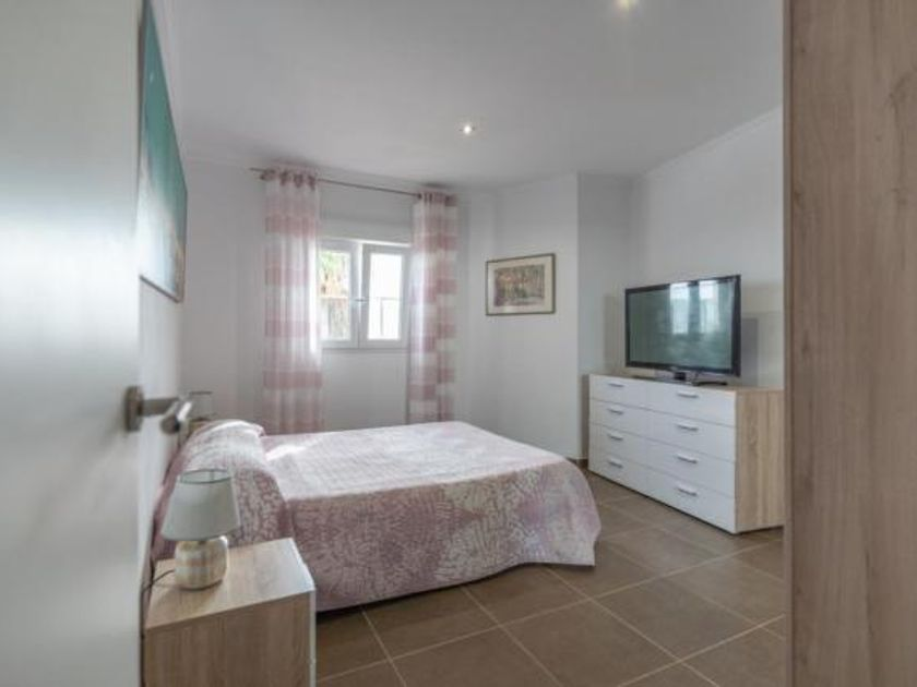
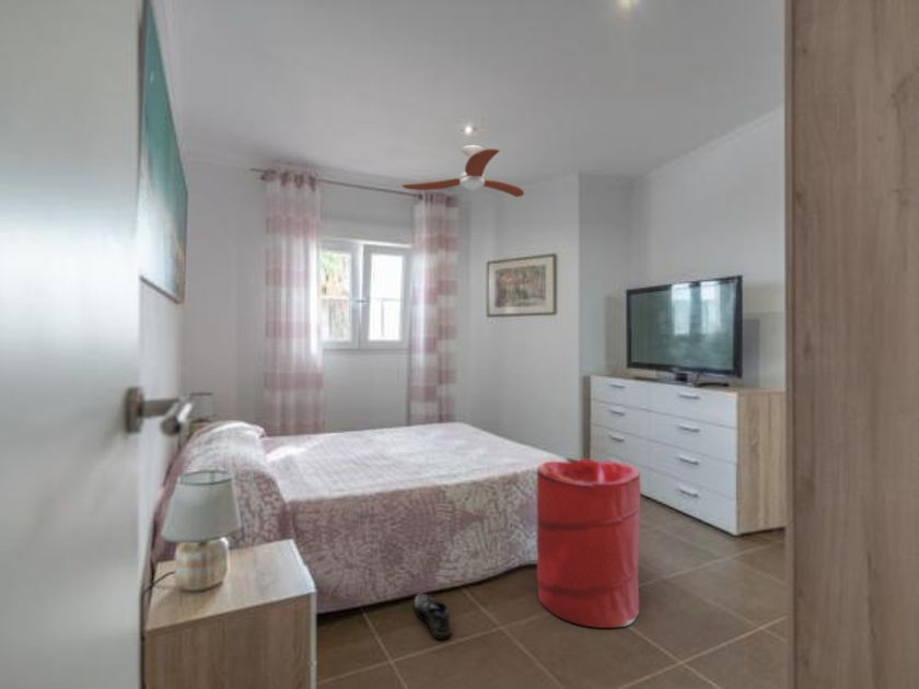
+ shoe [414,593,453,640]
+ ceiling fan [400,144,525,198]
+ laundry hamper [535,458,642,629]
